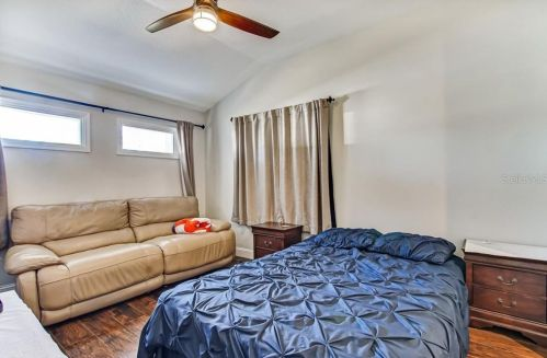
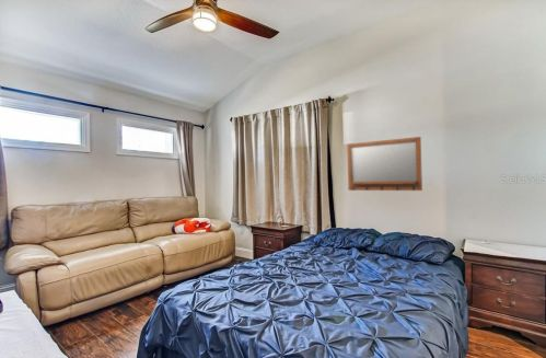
+ home mirror [346,136,423,192]
